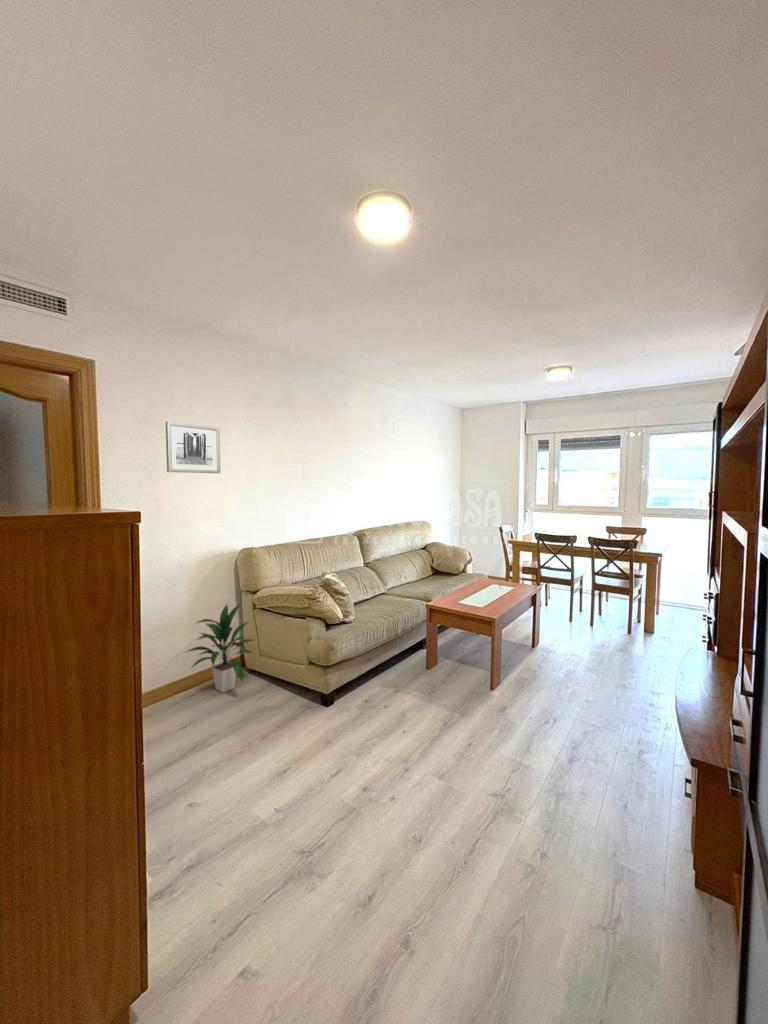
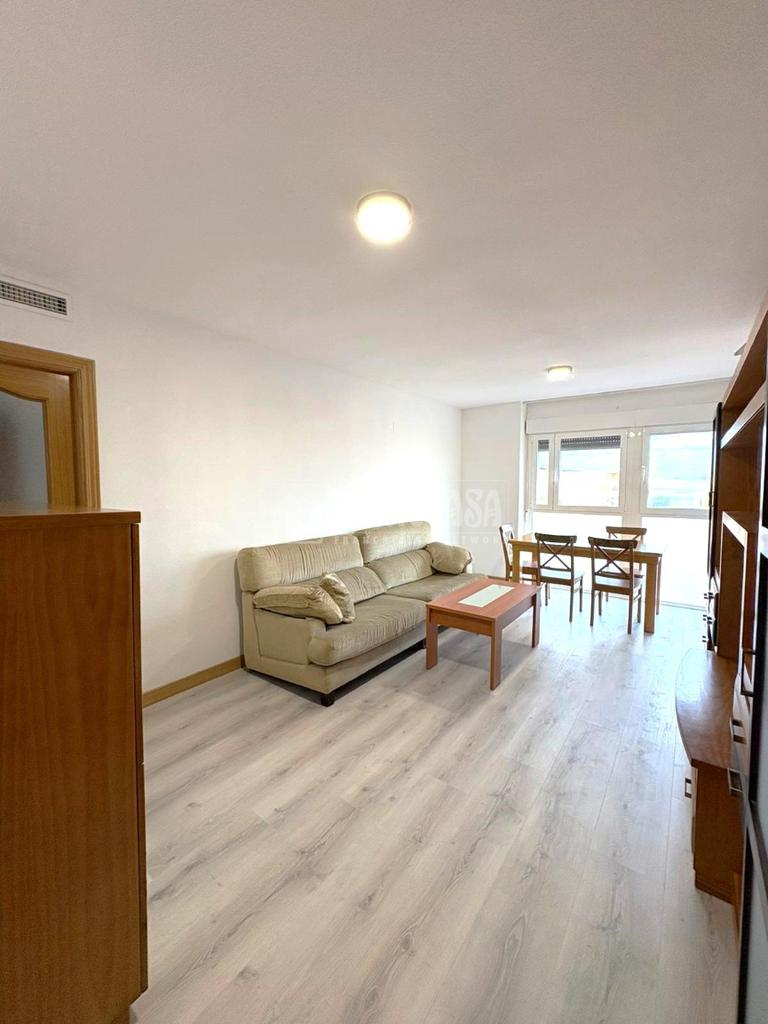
- indoor plant [183,602,256,693]
- wall art [165,421,222,474]
